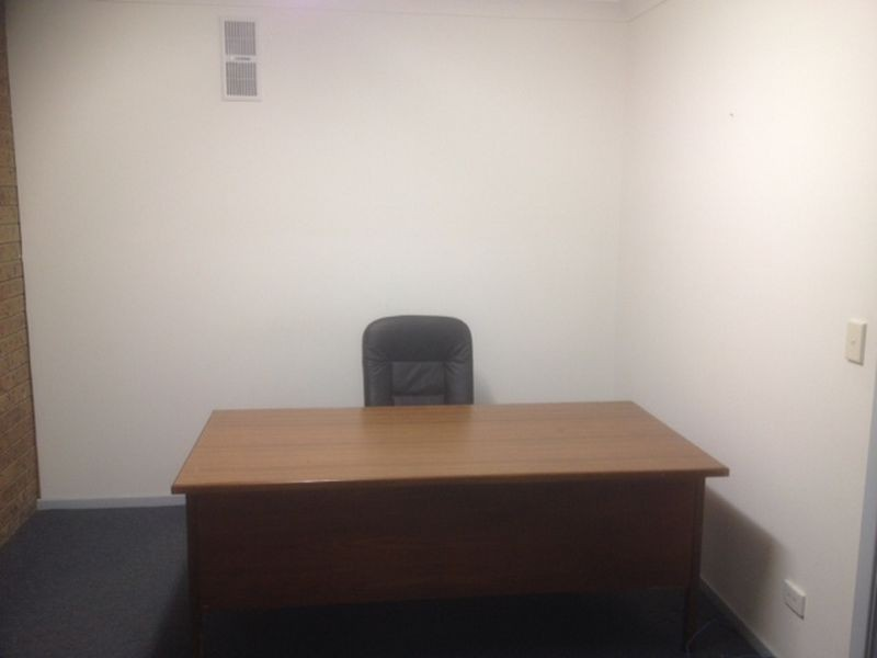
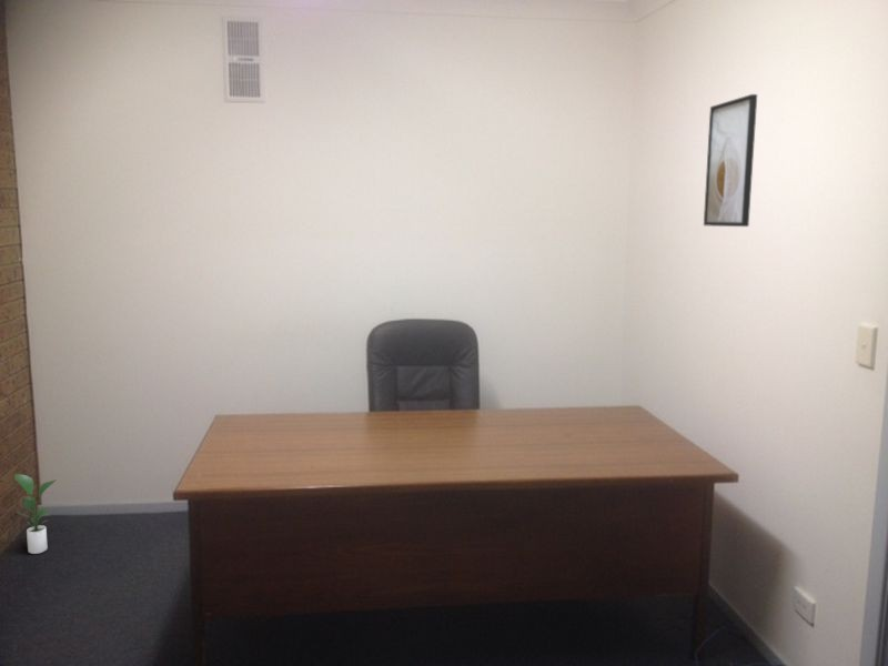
+ potted plant [13,473,58,555]
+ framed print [703,93,758,228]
